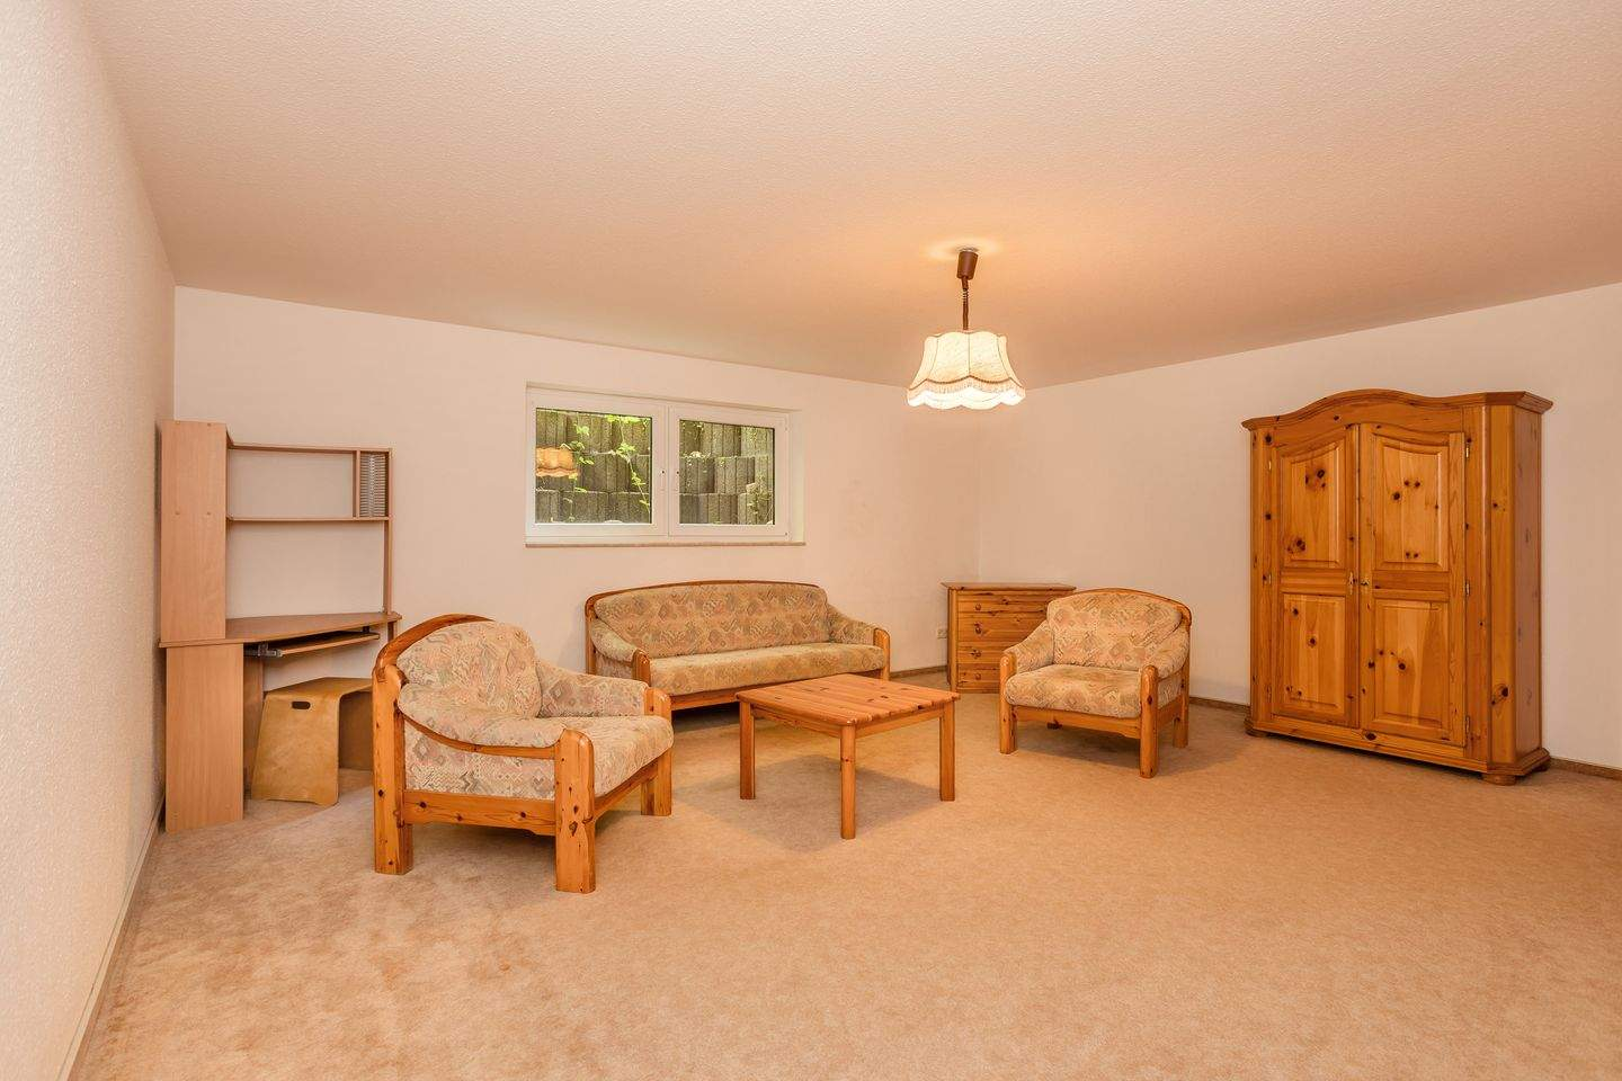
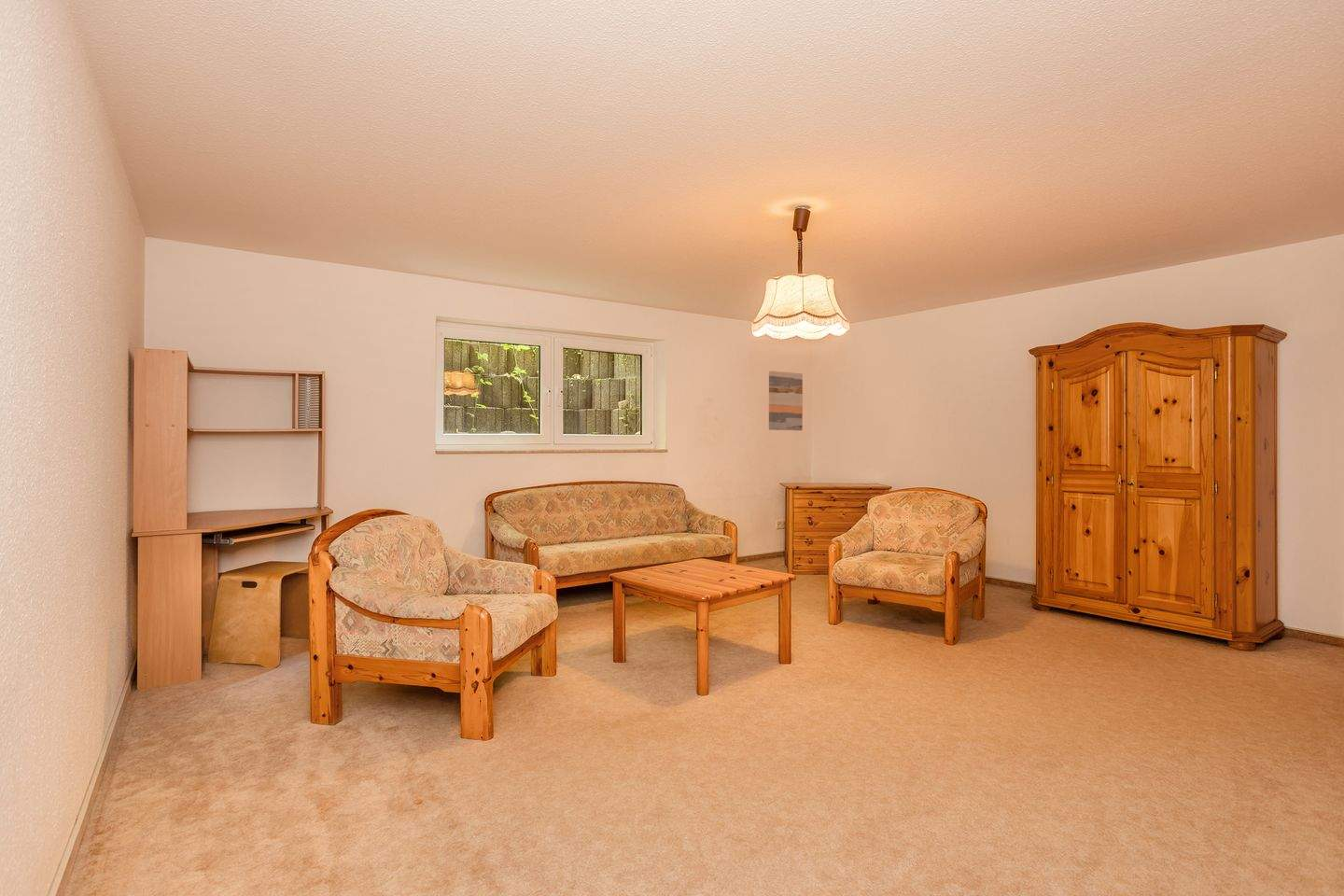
+ wall art [768,371,804,431]
